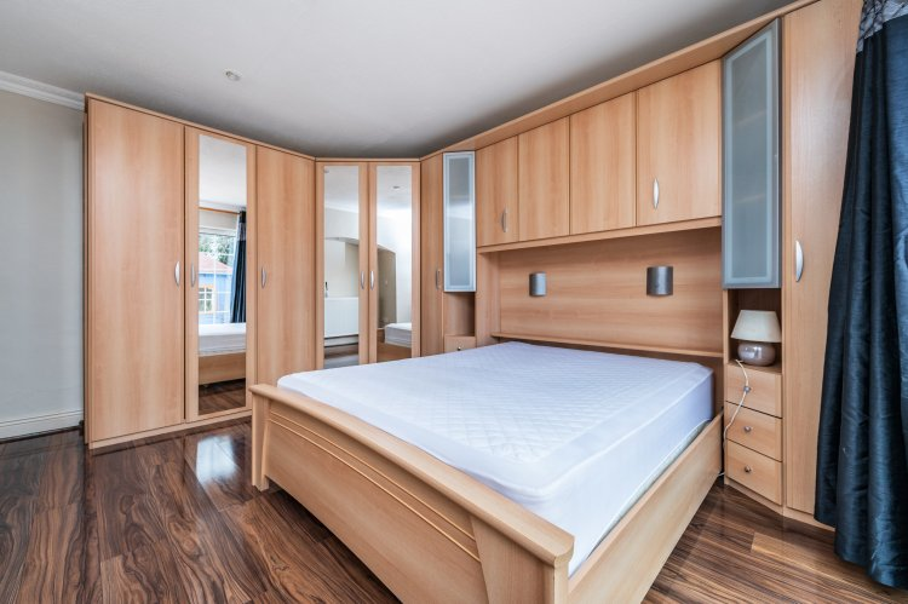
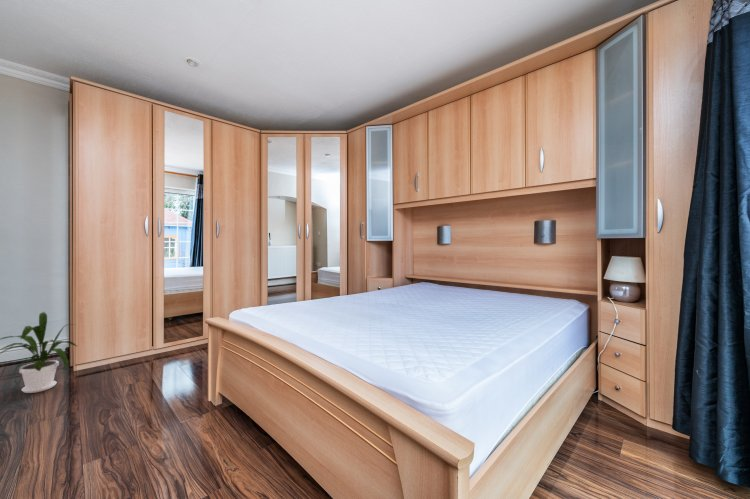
+ house plant [0,311,77,394]
